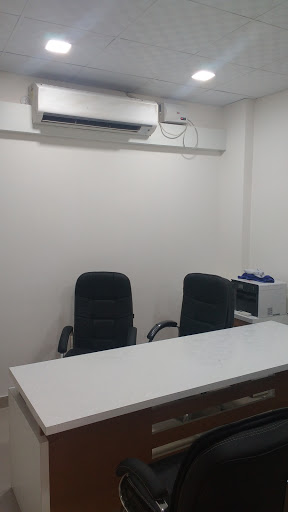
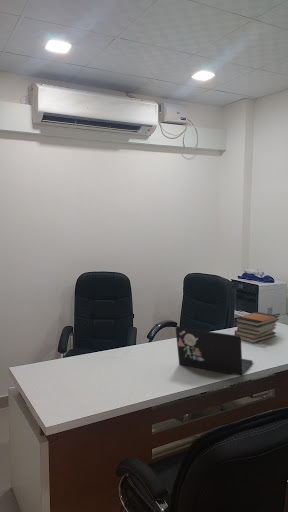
+ book stack [233,311,280,344]
+ laptop [174,326,253,377]
